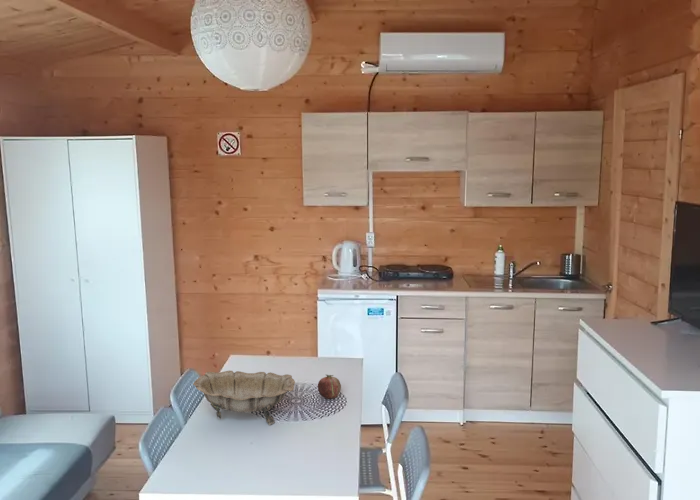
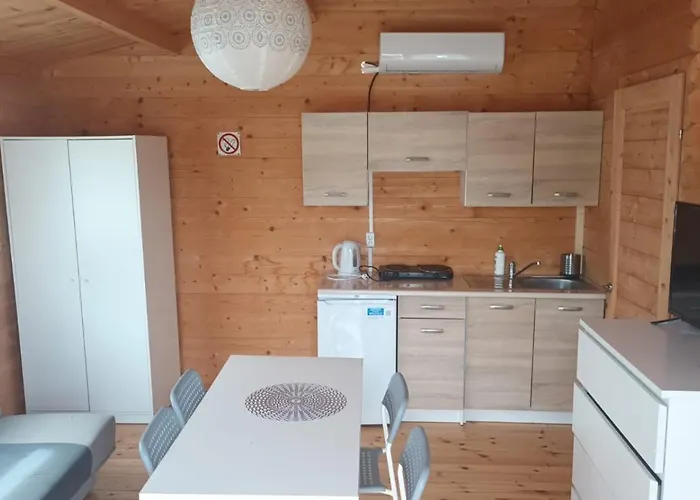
- fruit [317,374,342,400]
- decorative bowl [192,370,296,426]
